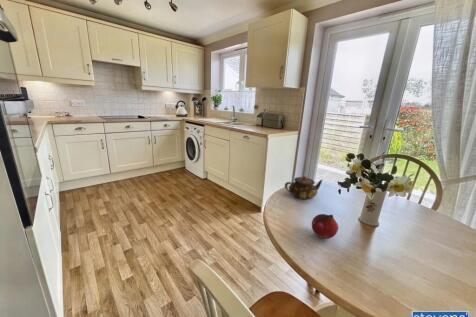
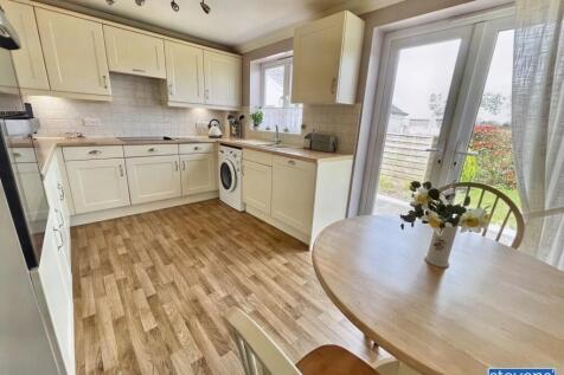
- teapot [284,175,324,200]
- fruit [311,213,339,240]
